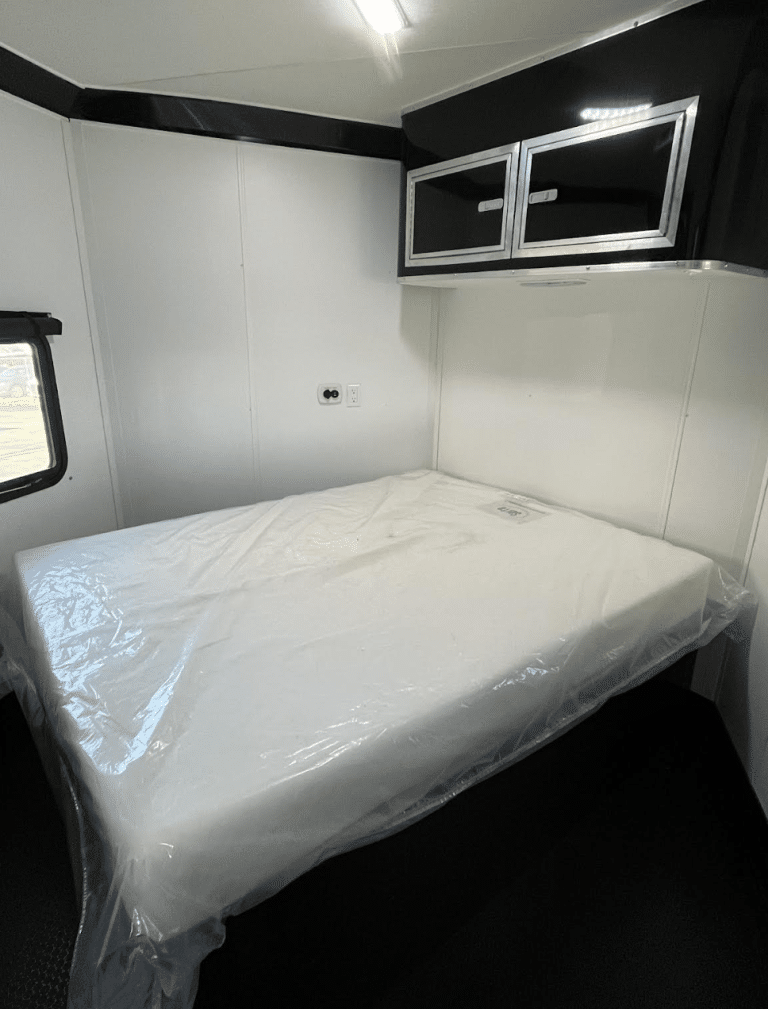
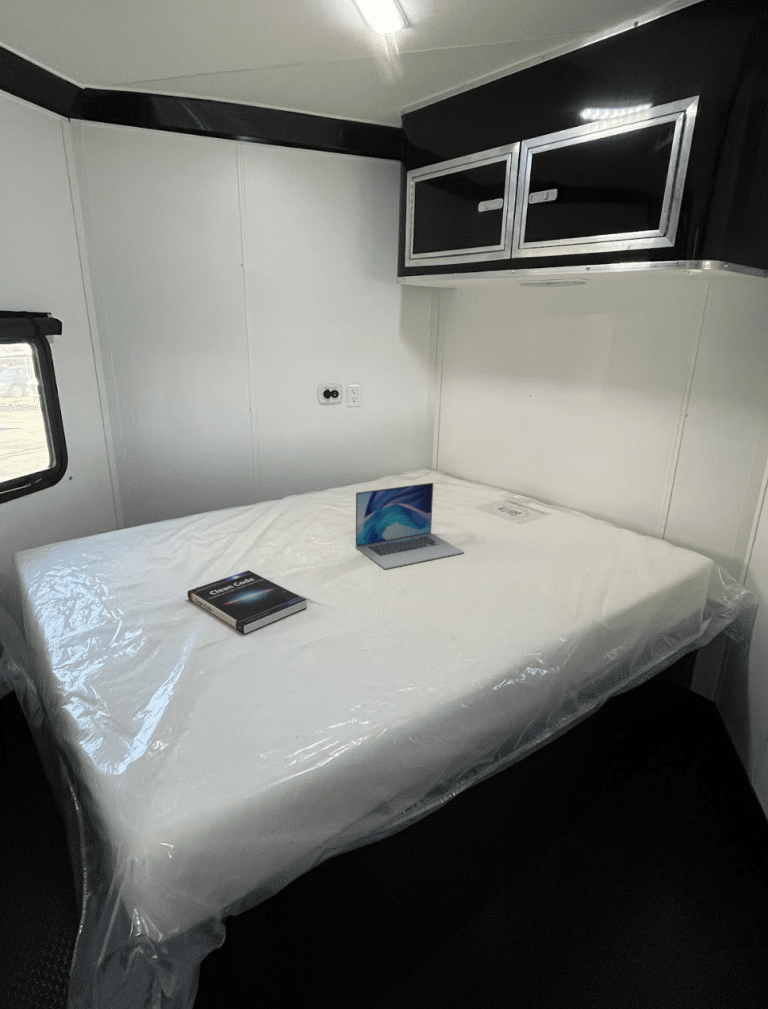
+ book [186,569,308,635]
+ laptop [355,482,465,570]
